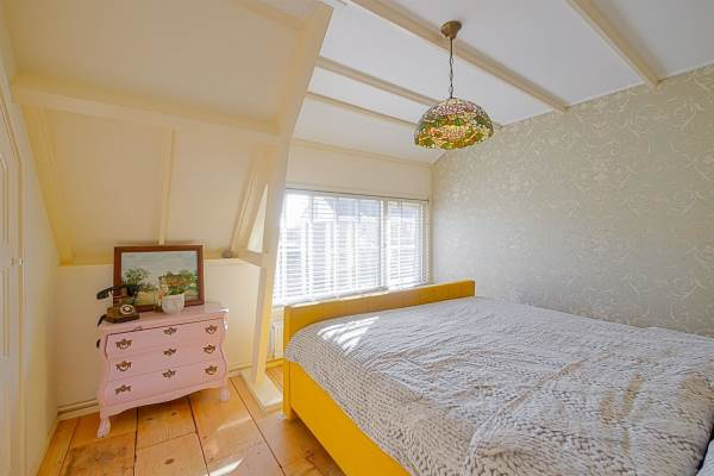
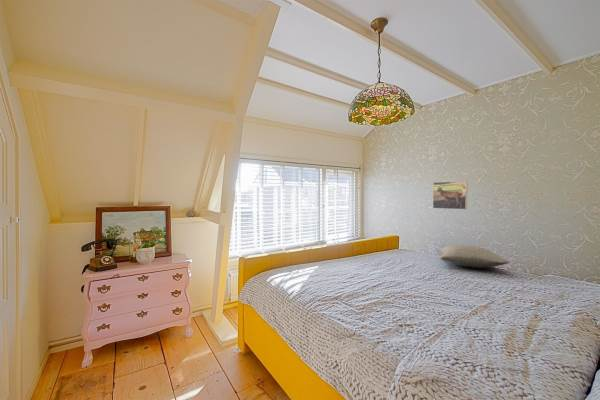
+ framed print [432,180,468,211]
+ pillow [437,244,510,269]
